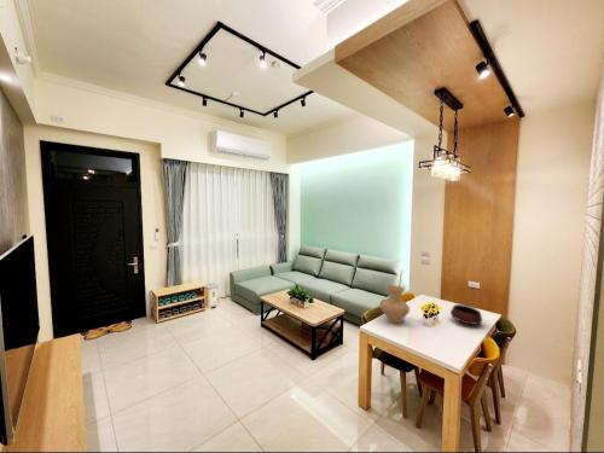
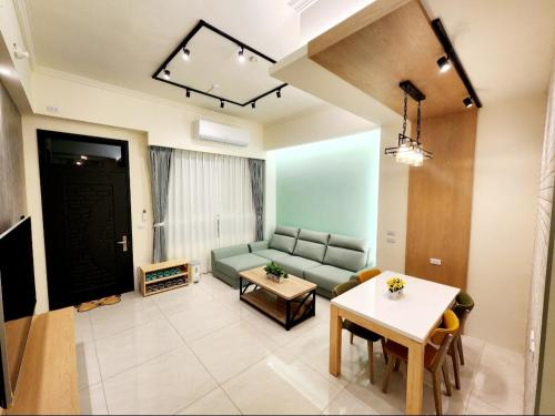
- bowl [449,303,483,326]
- vase [379,284,411,324]
